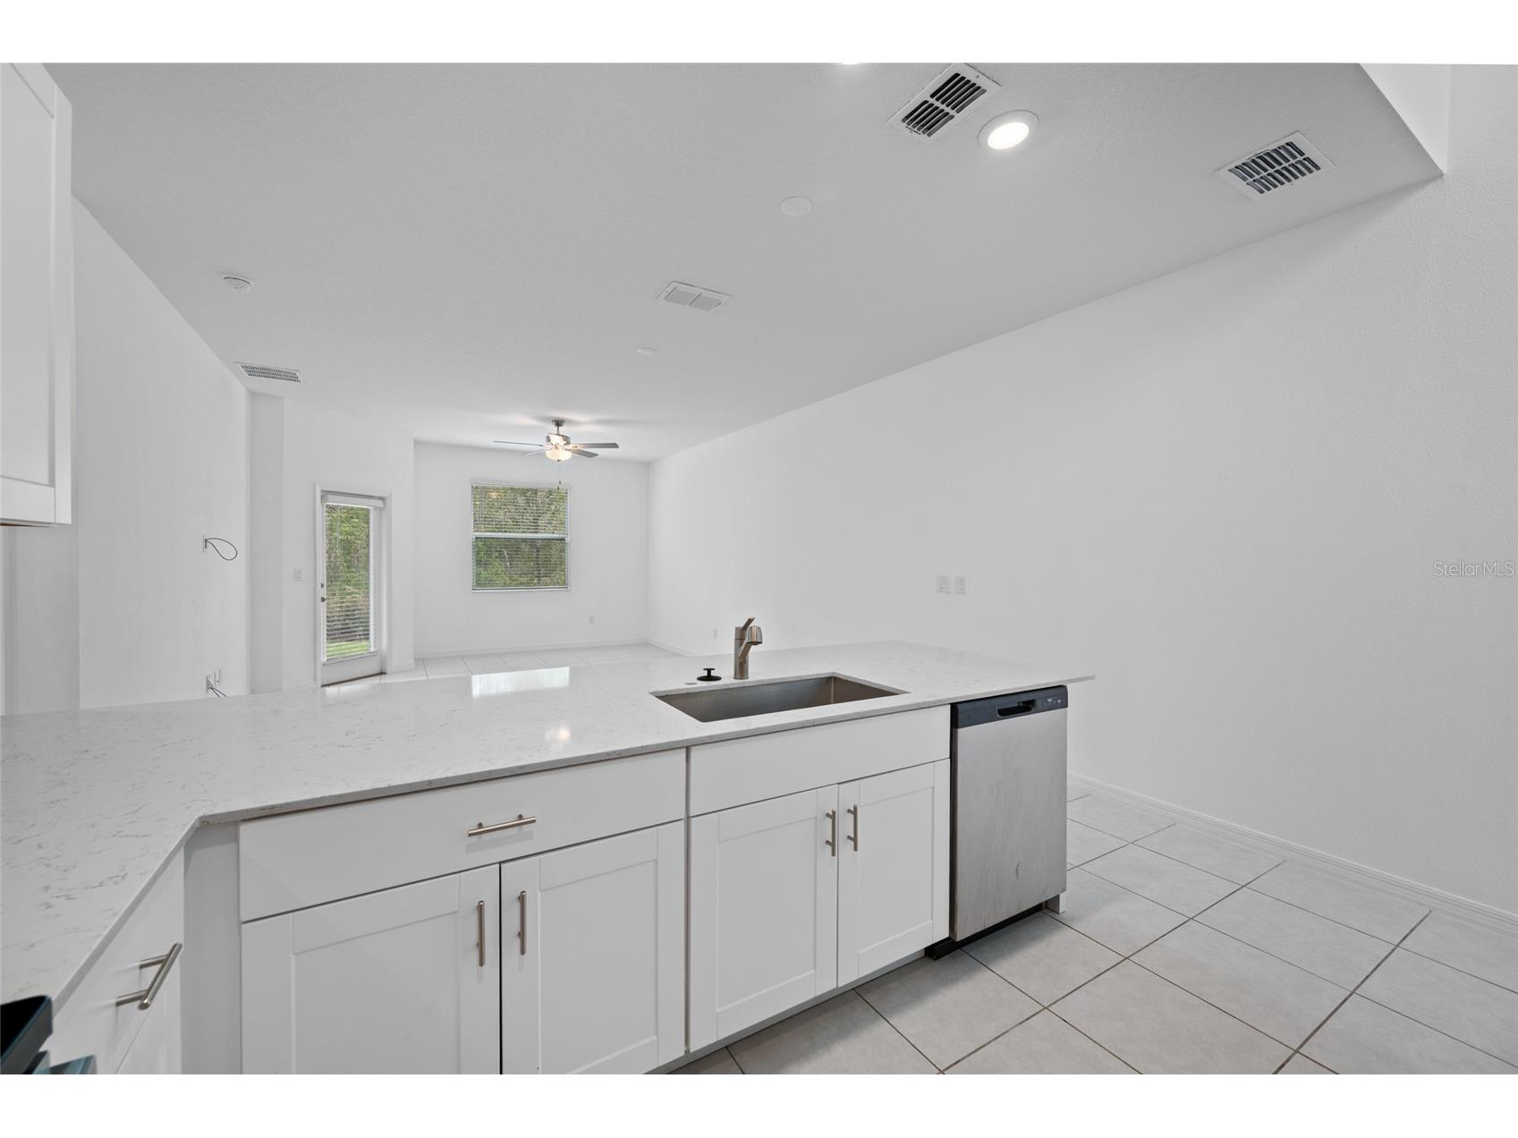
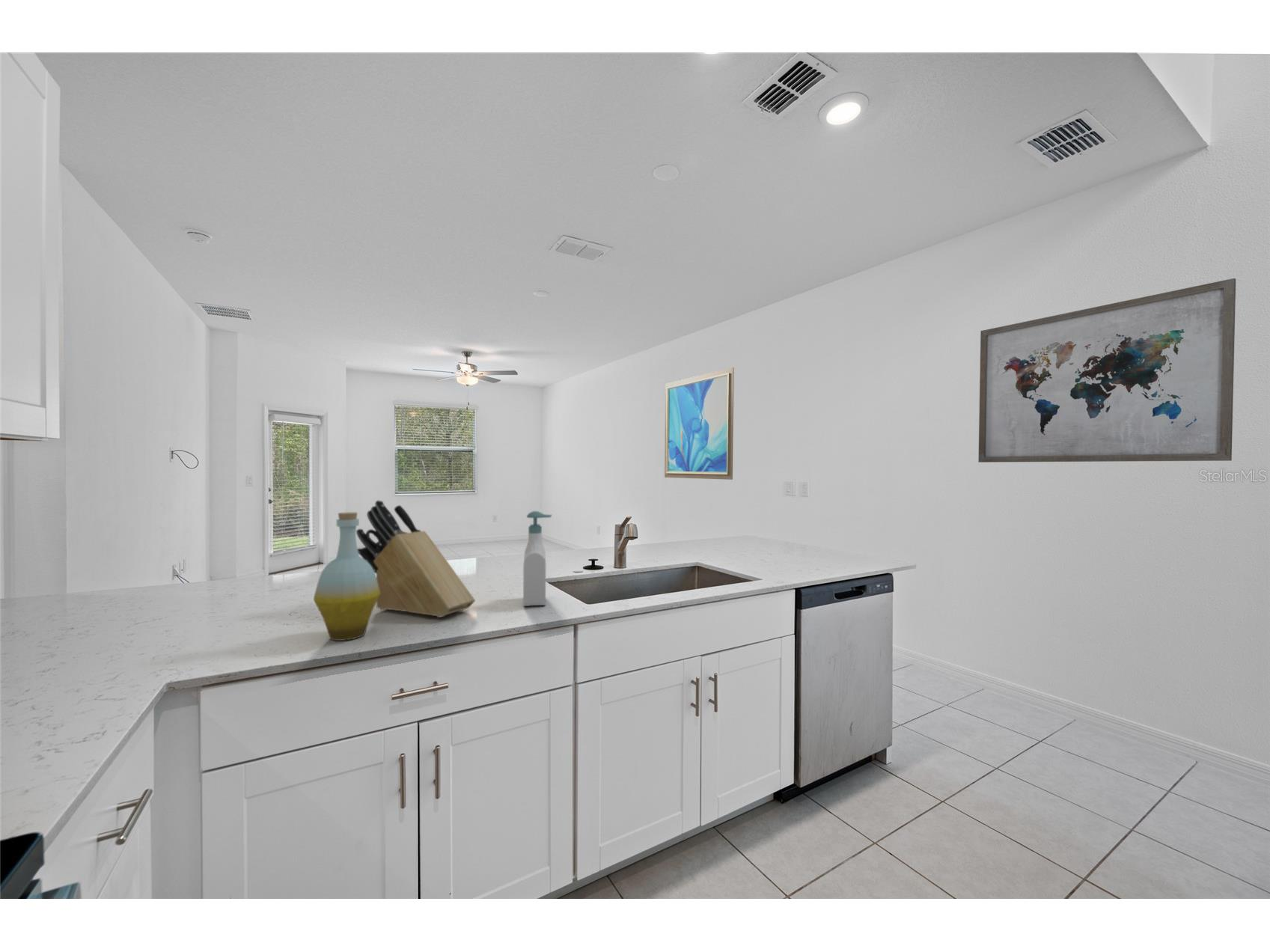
+ wall art [664,367,735,480]
+ soap bottle [522,510,553,607]
+ knife block [355,499,476,618]
+ bottle [313,511,380,641]
+ wall art [977,278,1236,463]
